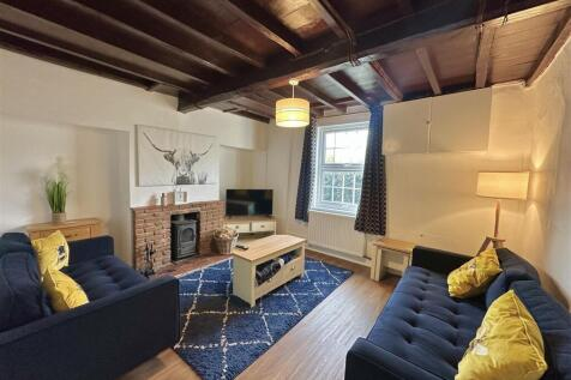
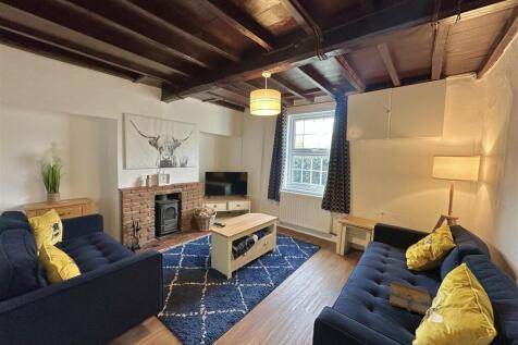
+ book [388,281,432,316]
